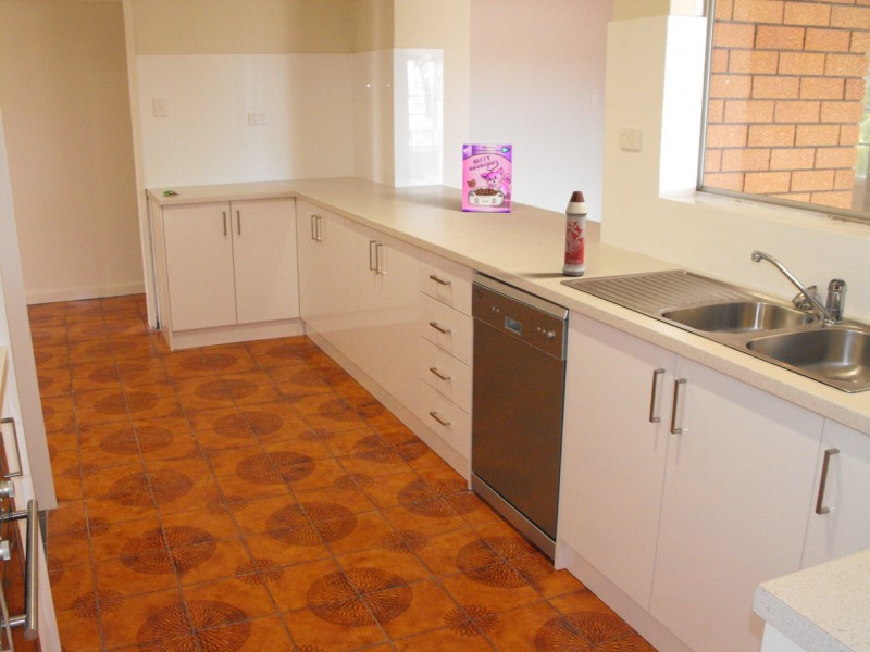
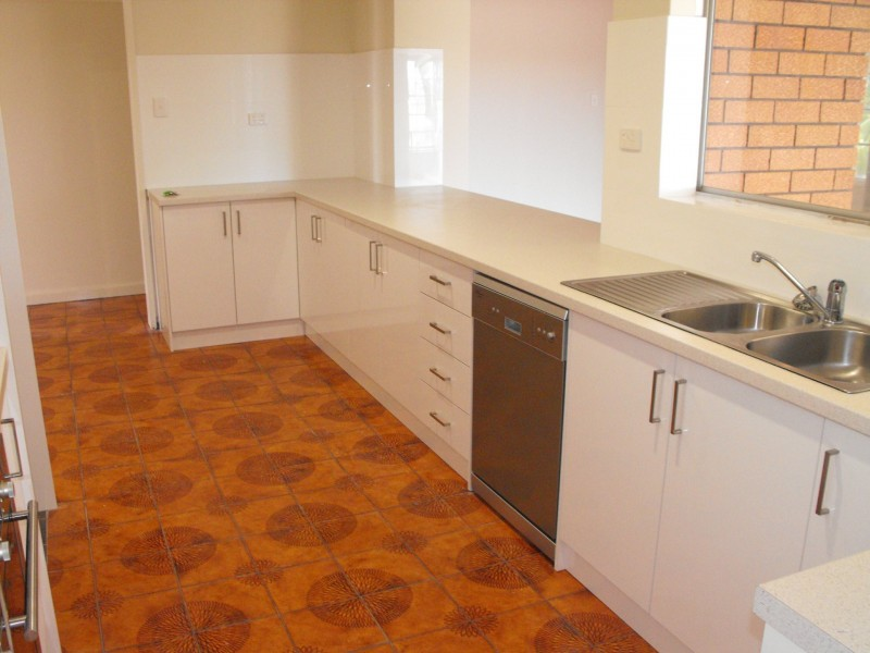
- cereal box [461,142,513,213]
- spray bottle [561,190,588,277]
